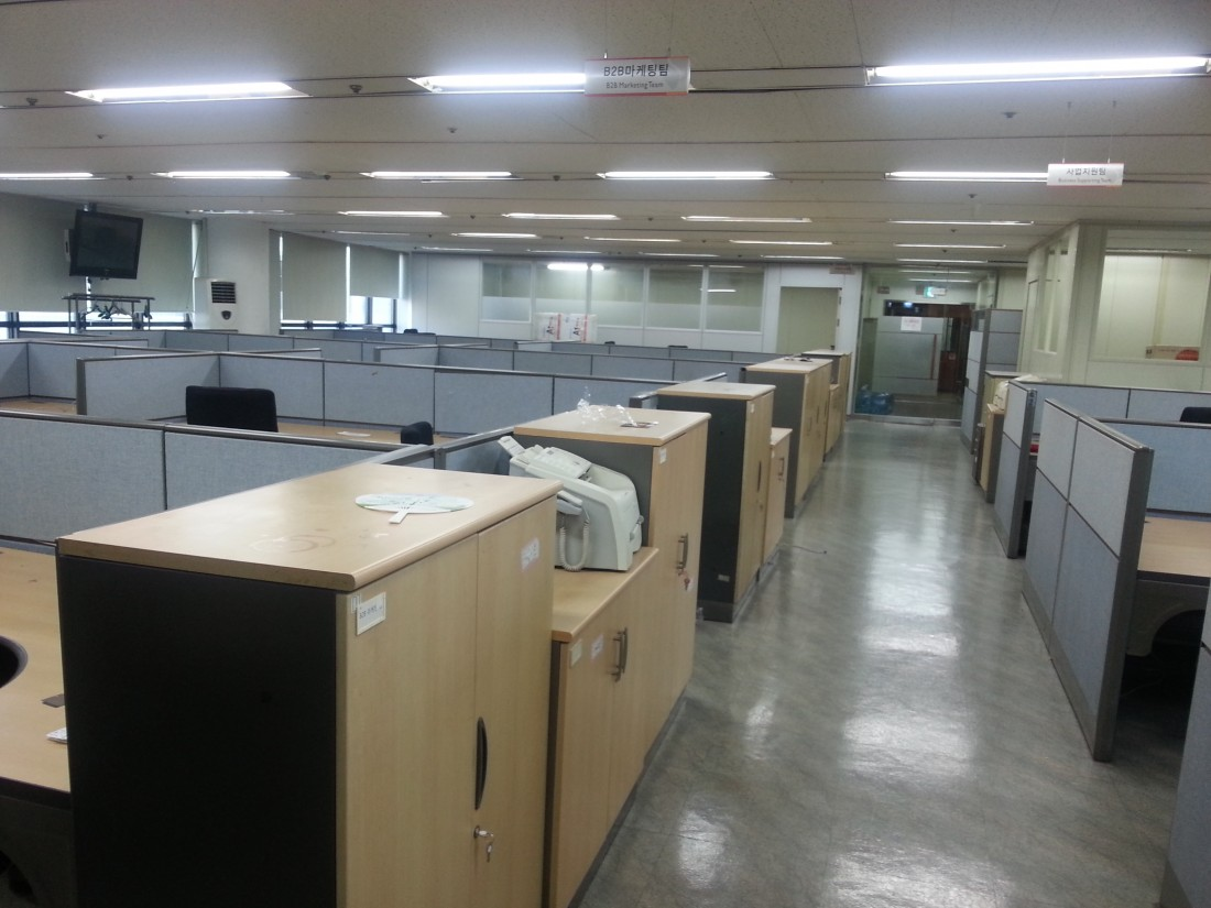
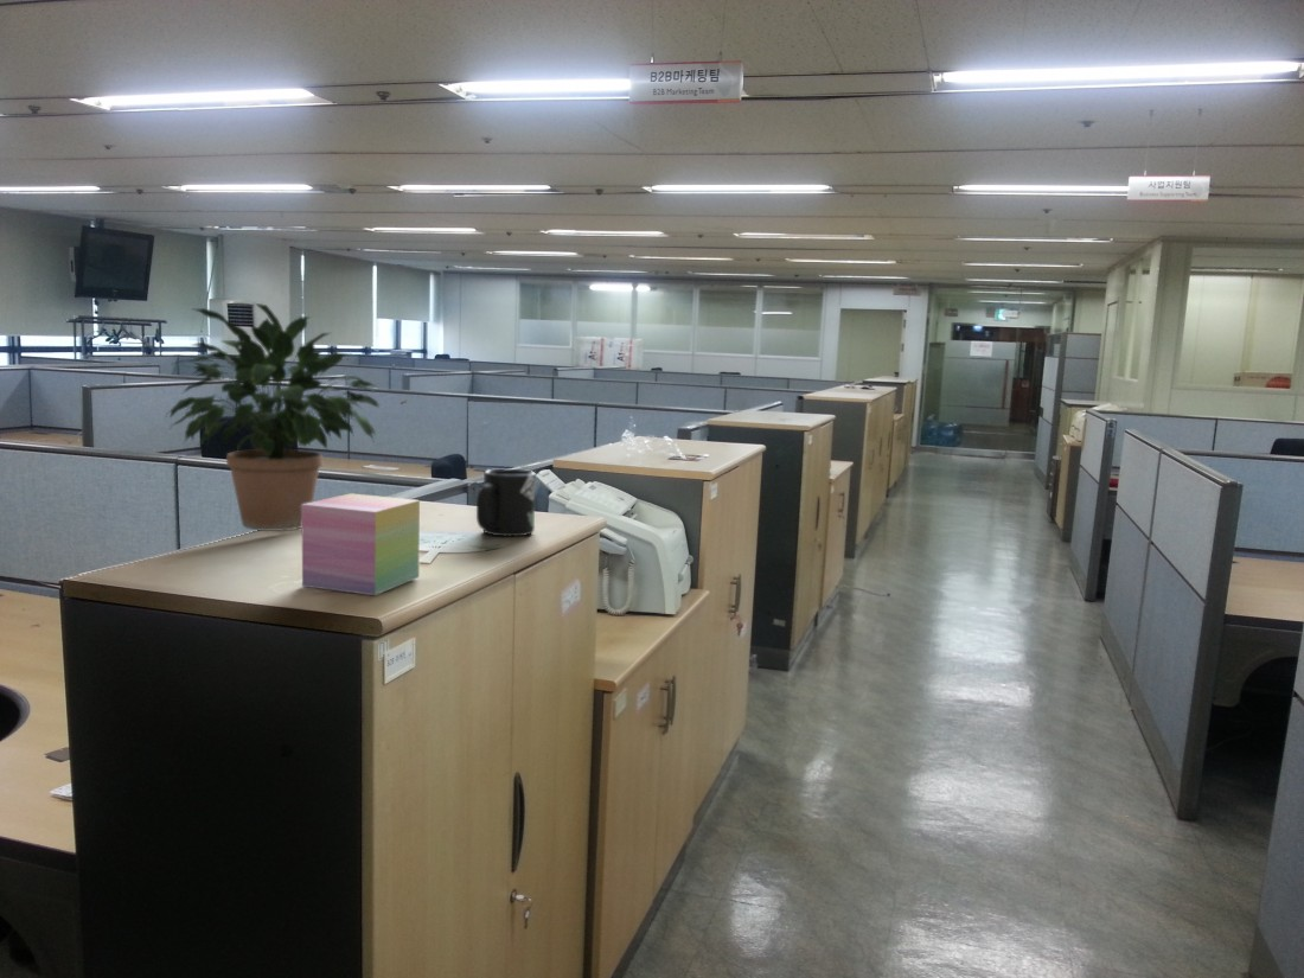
+ sticky notes [301,492,421,596]
+ potted plant [162,302,382,532]
+ mug [475,468,537,537]
